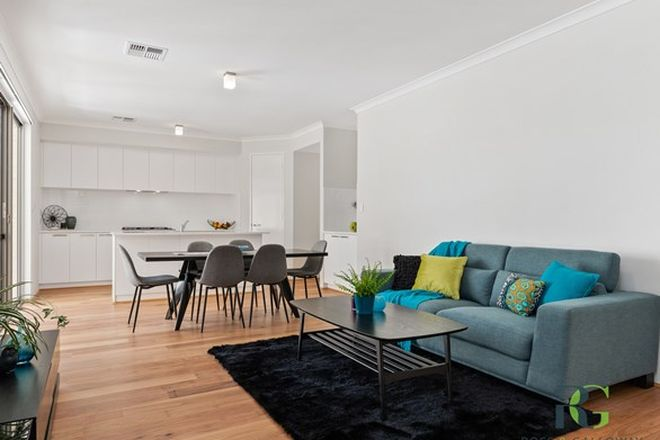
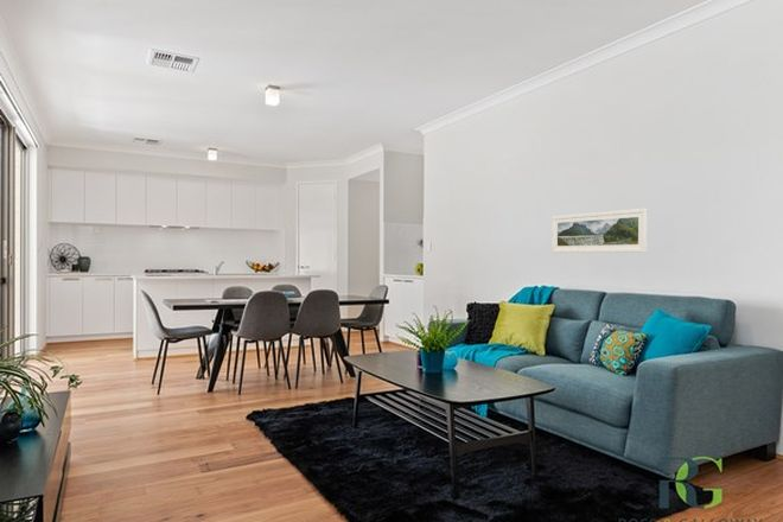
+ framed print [550,208,649,254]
